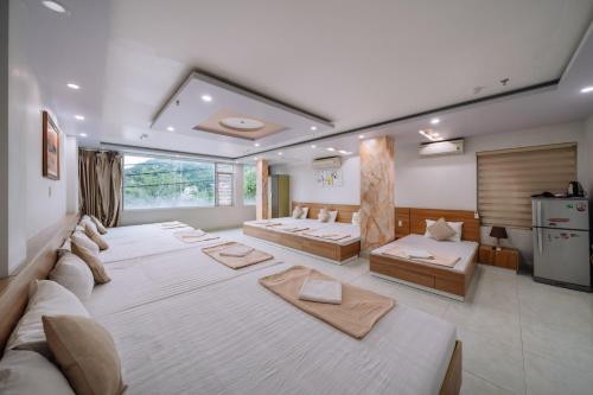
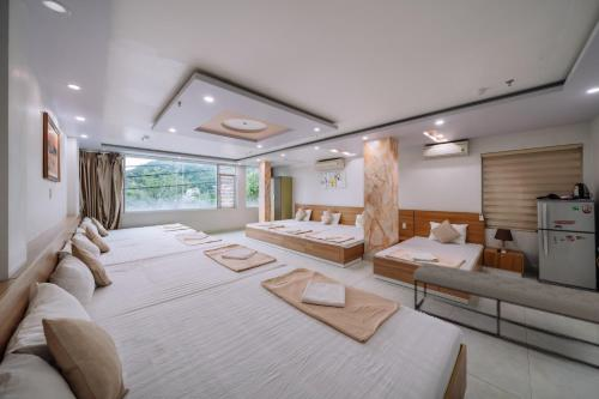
+ bench [412,261,599,371]
